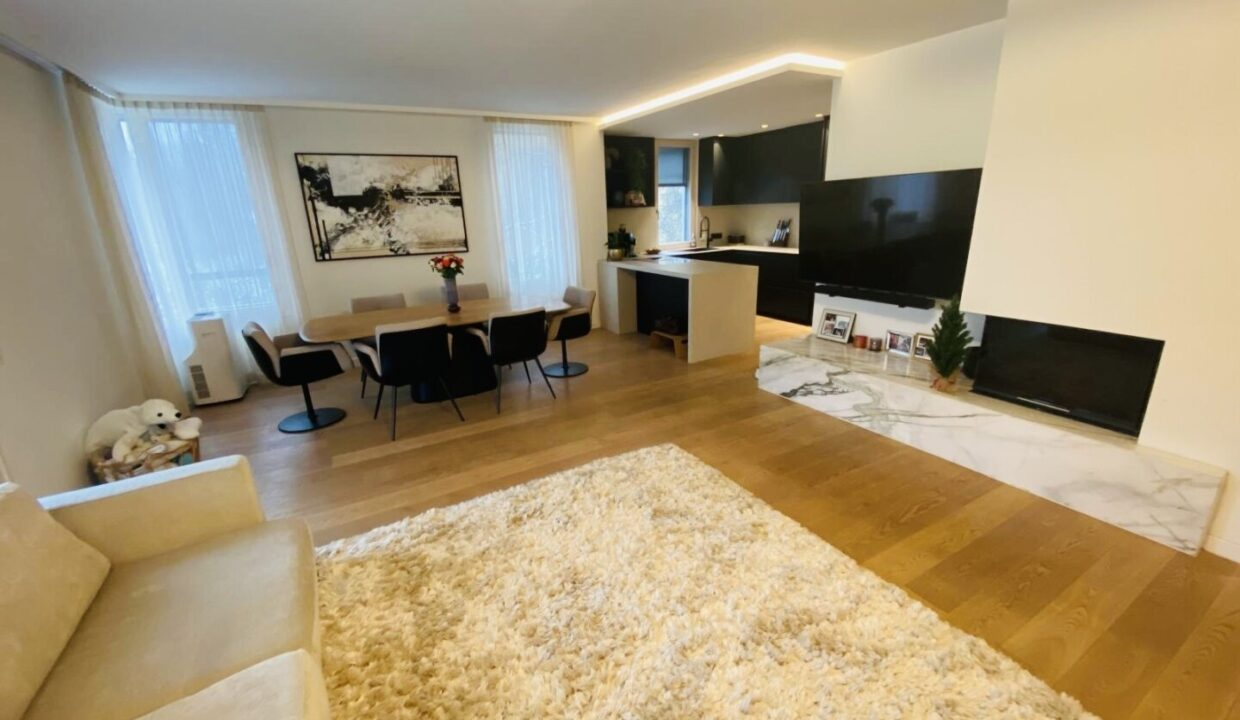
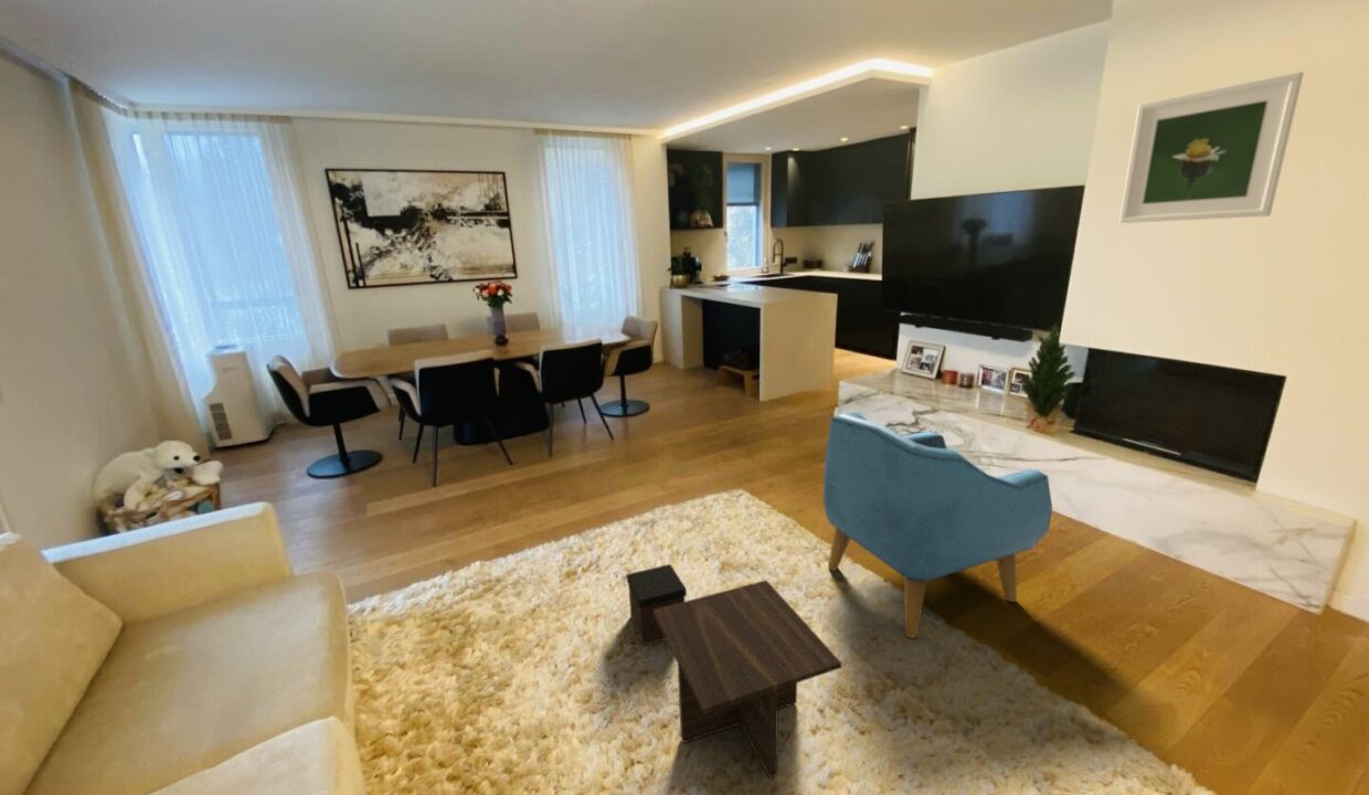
+ coffee table [625,563,842,778]
+ armchair [821,411,1053,639]
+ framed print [1118,71,1305,224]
